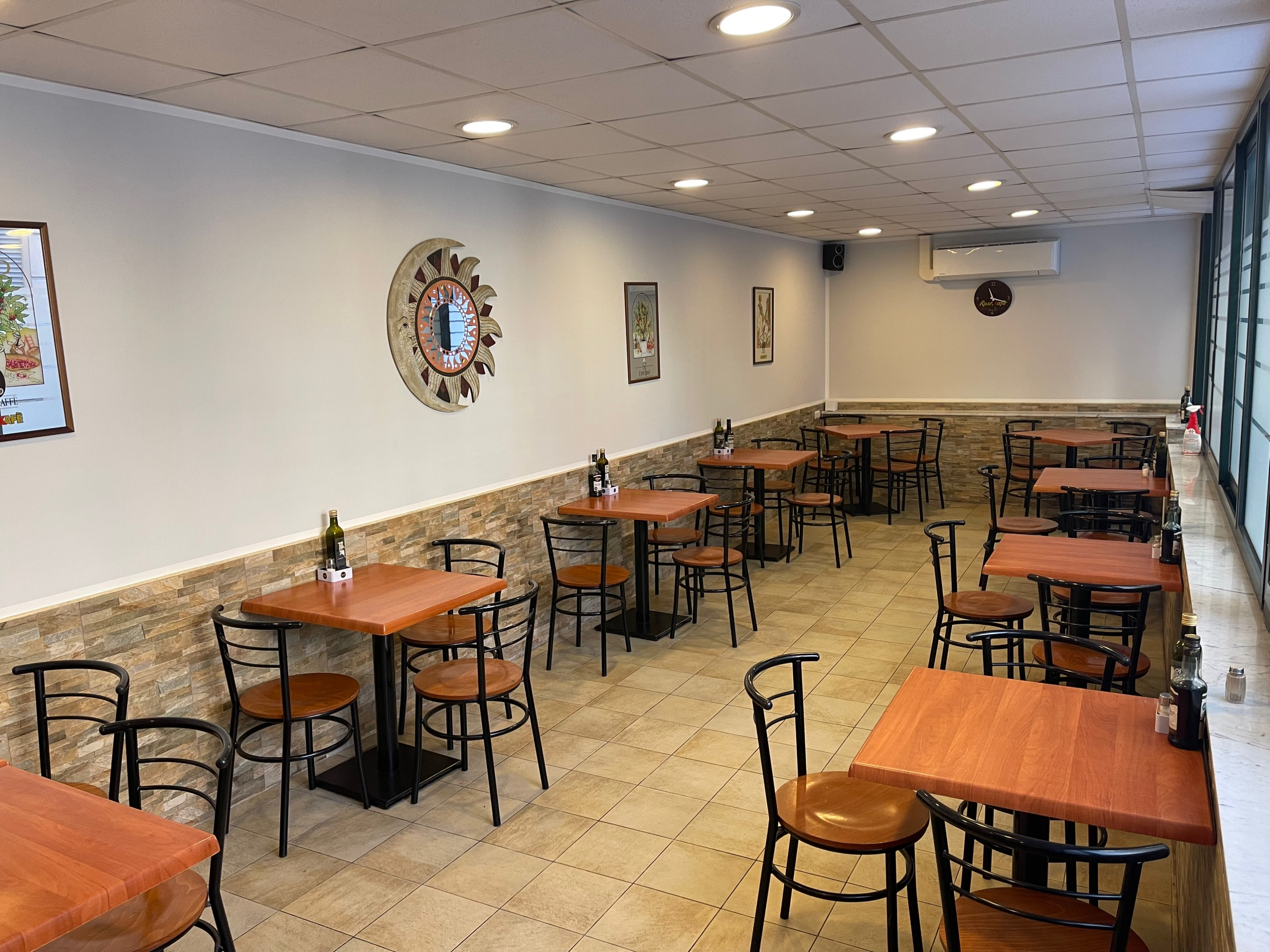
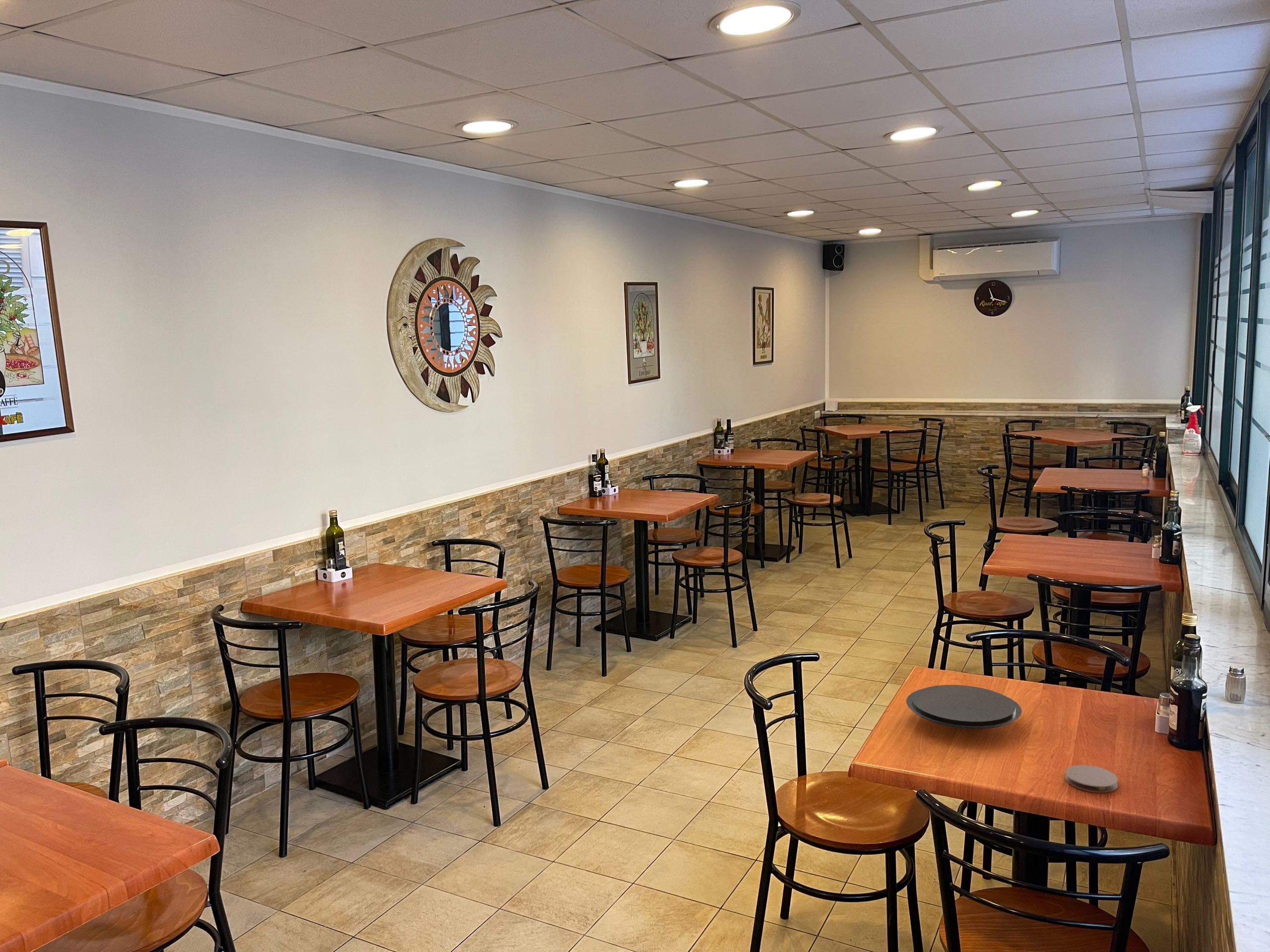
+ plate [906,684,1022,729]
+ coaster [1065,765,1118,793]
